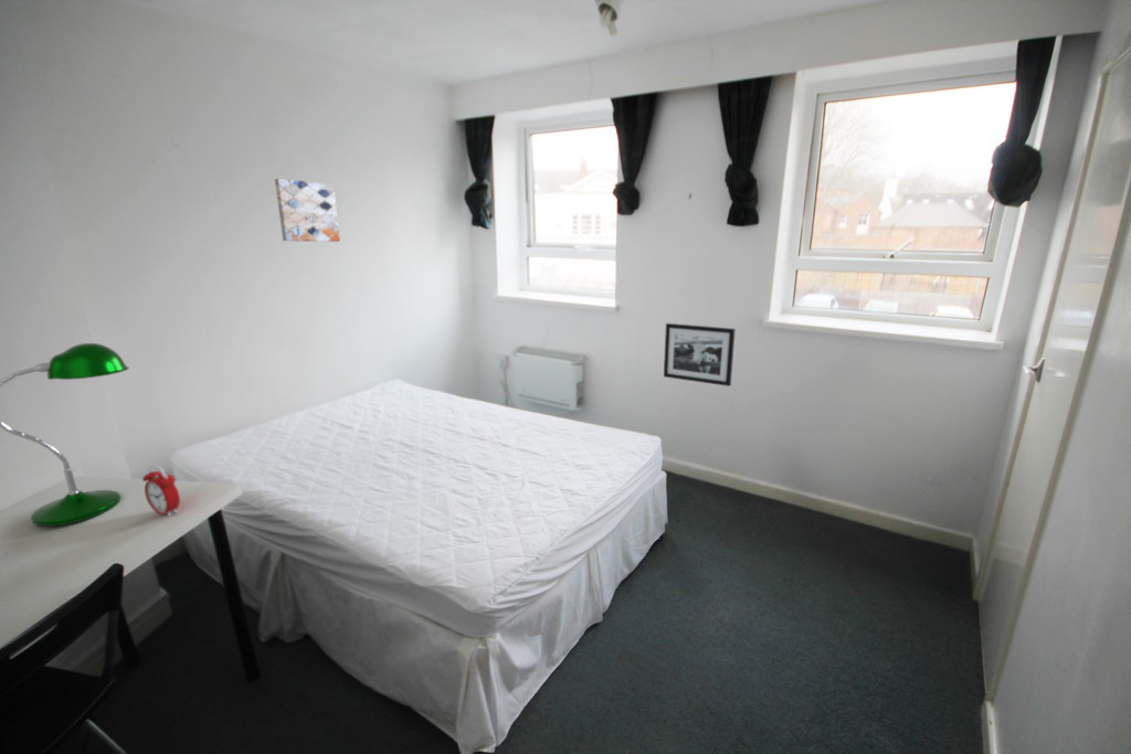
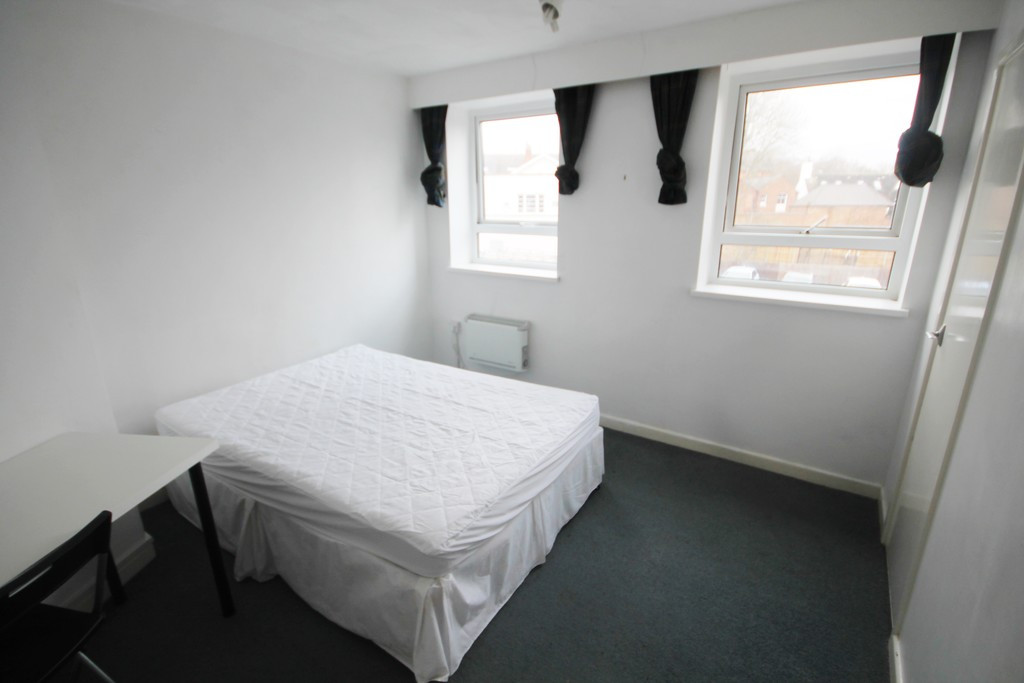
- alarm clock [141,464,181,518]
- picture frame [663,322,737,387]
- wall art [274,178,341,243]
- desk lamp [0,342,130,528]
